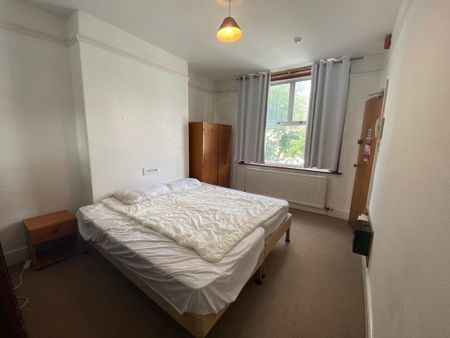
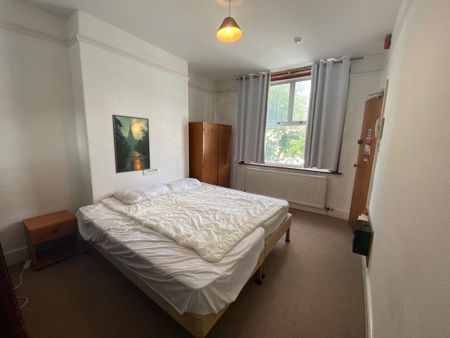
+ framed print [111,114,151,174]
